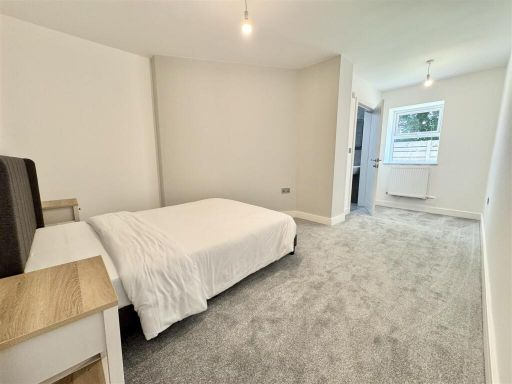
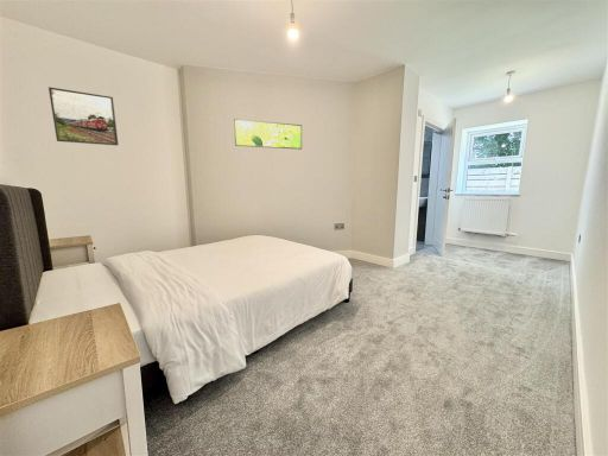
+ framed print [233,118,303,151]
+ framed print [48,86,120,147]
